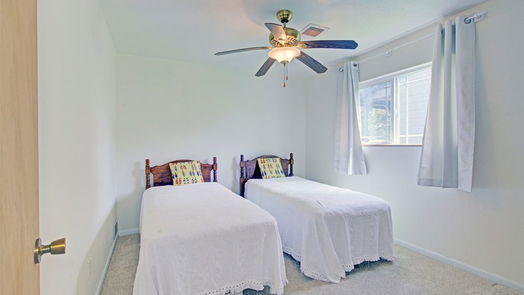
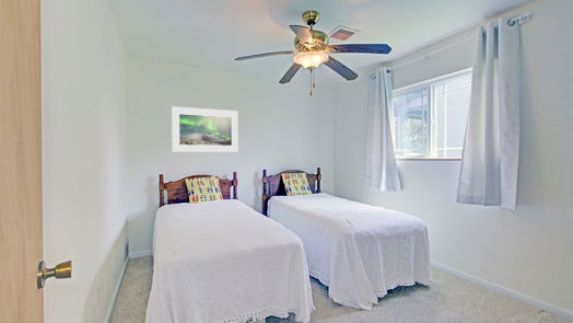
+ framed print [171,105,239,153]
